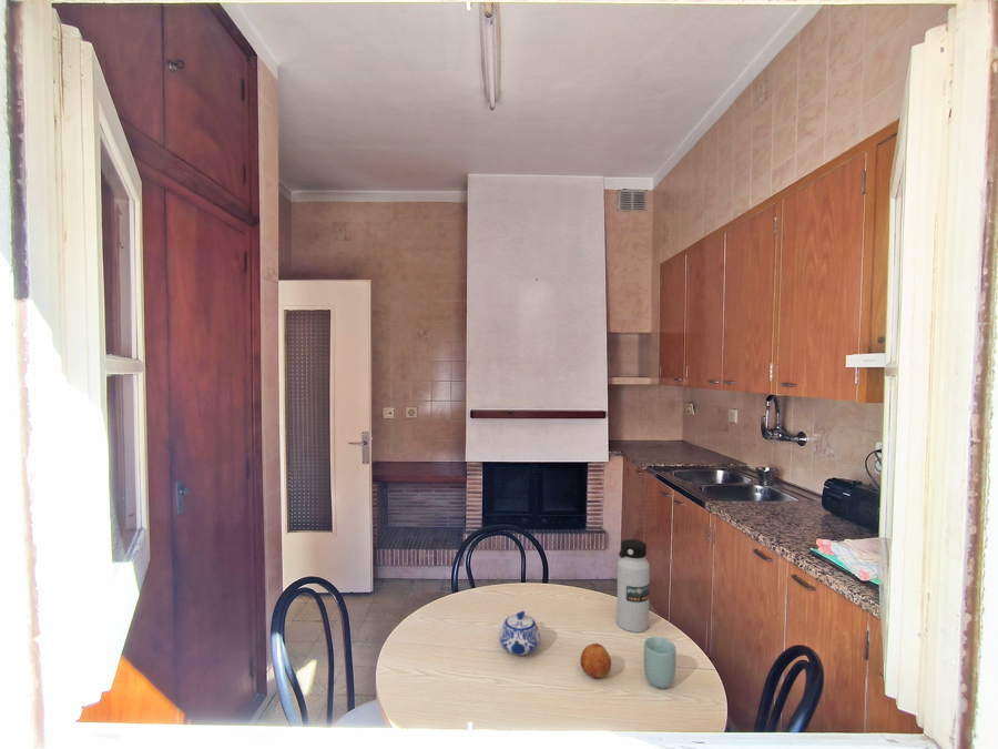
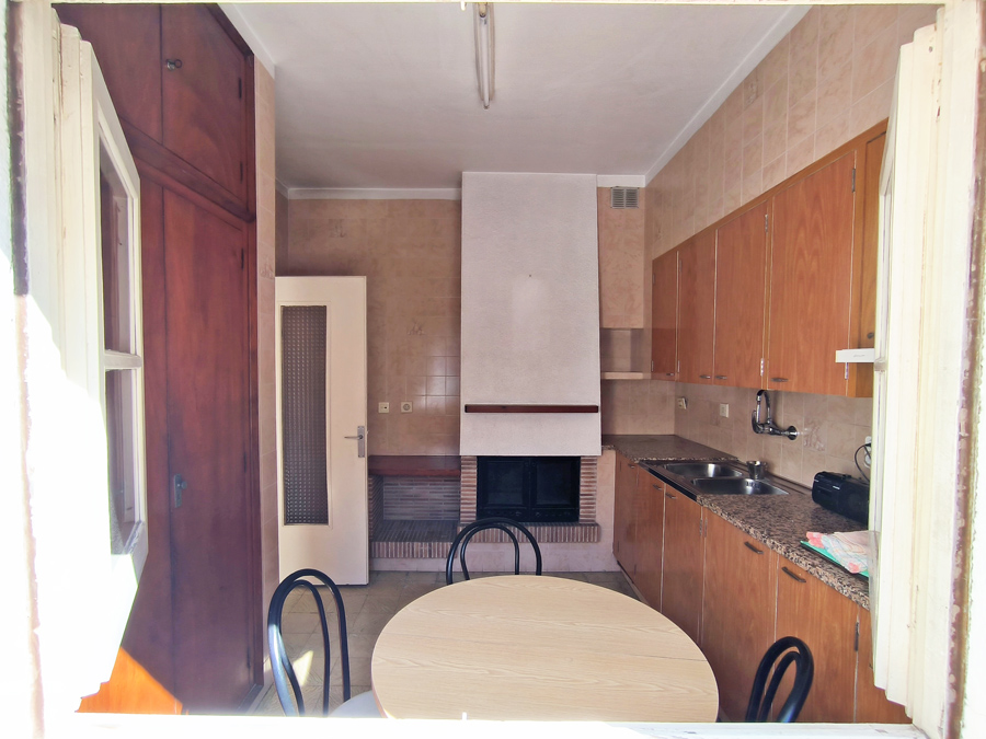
- fruit [580,642,612,679]
- teapot [498,610,541,657]
- water bottle [615,538,651,634]
- cup [643,636,678,690]
